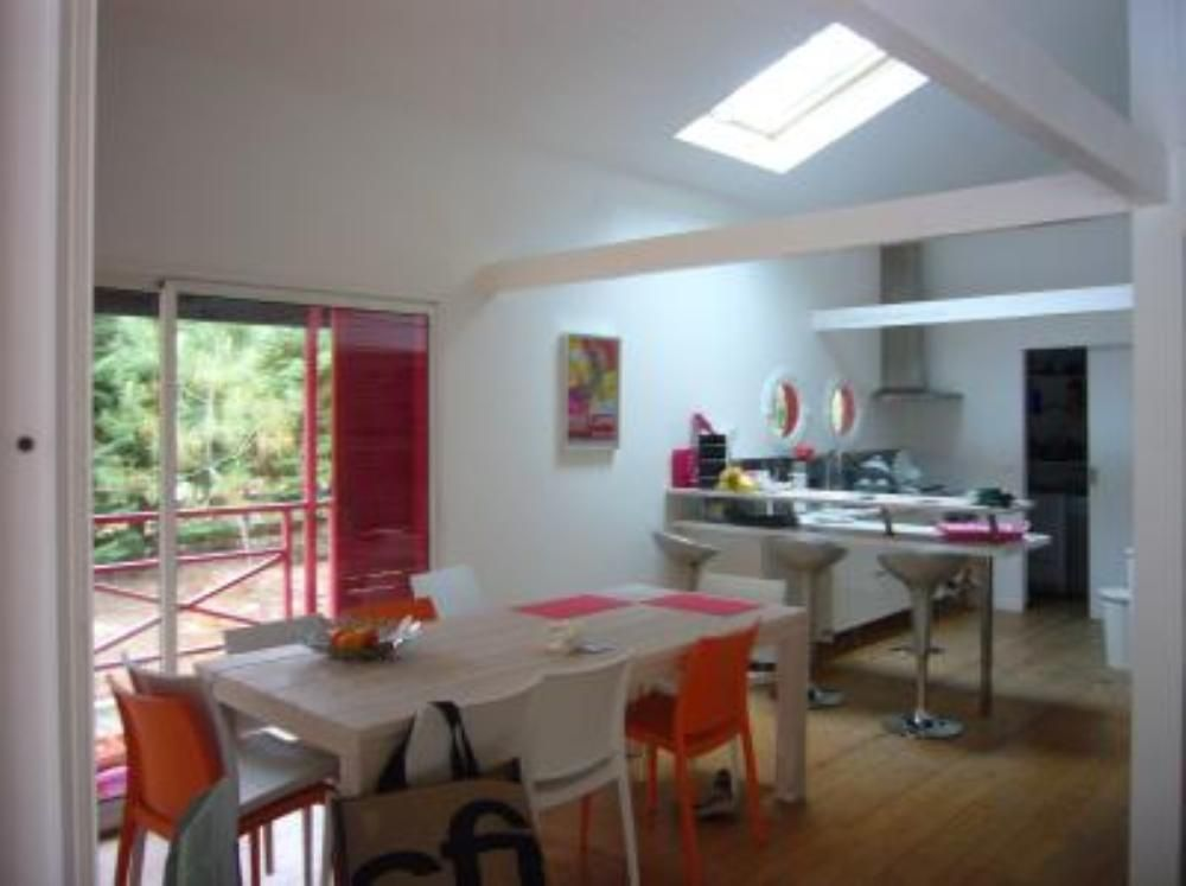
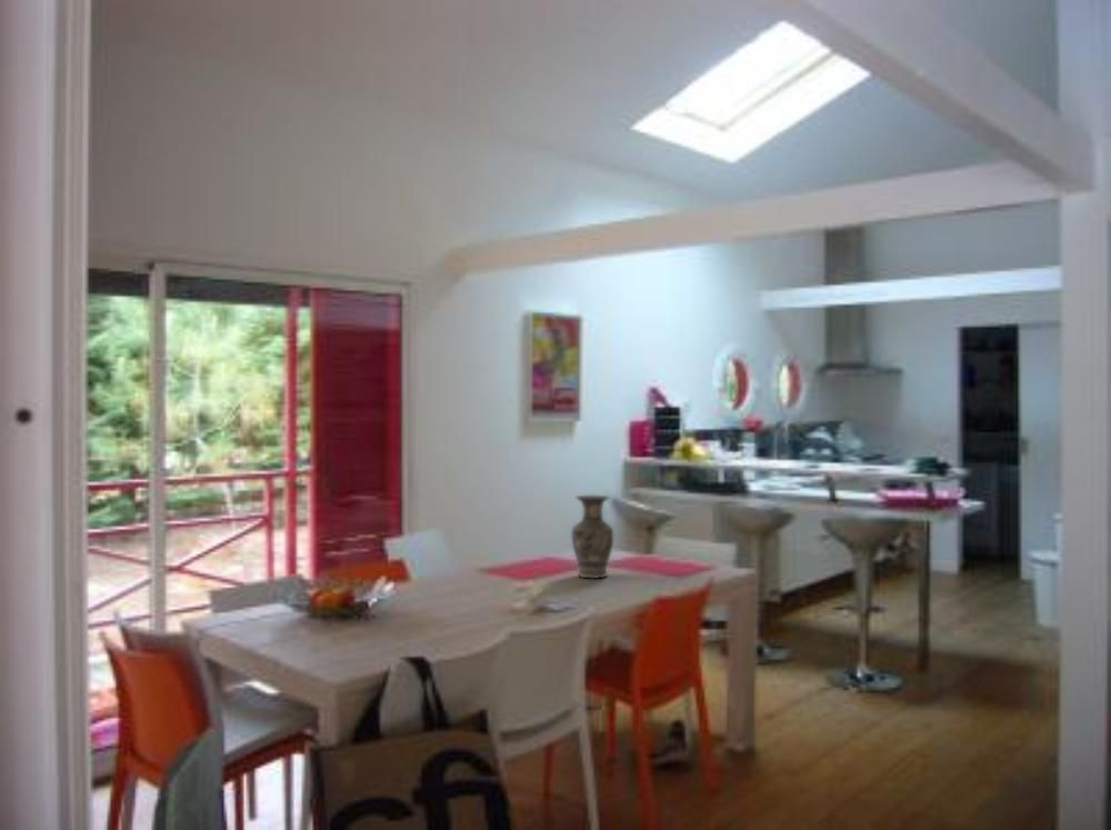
+ vase [571,494,614,580]
